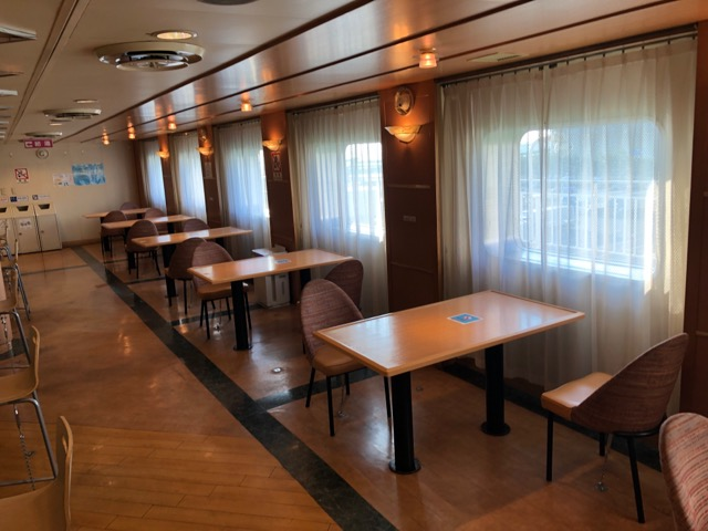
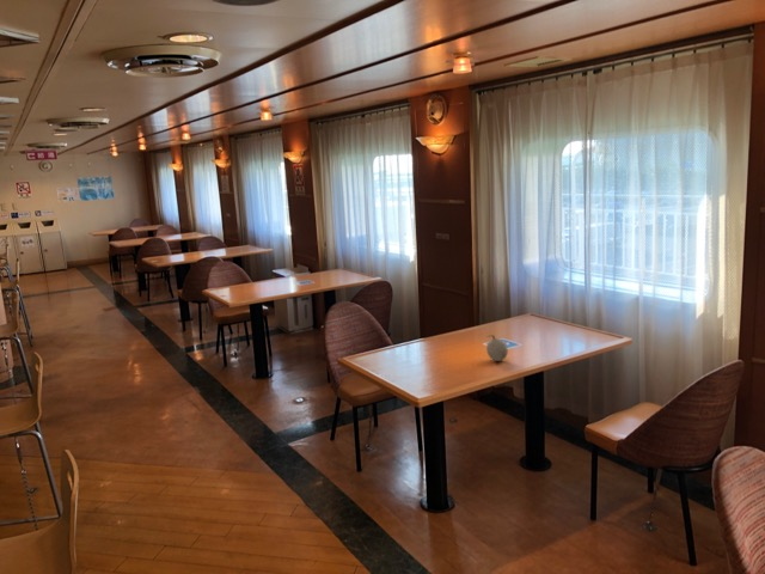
+ fruit [485,334,509,362]
